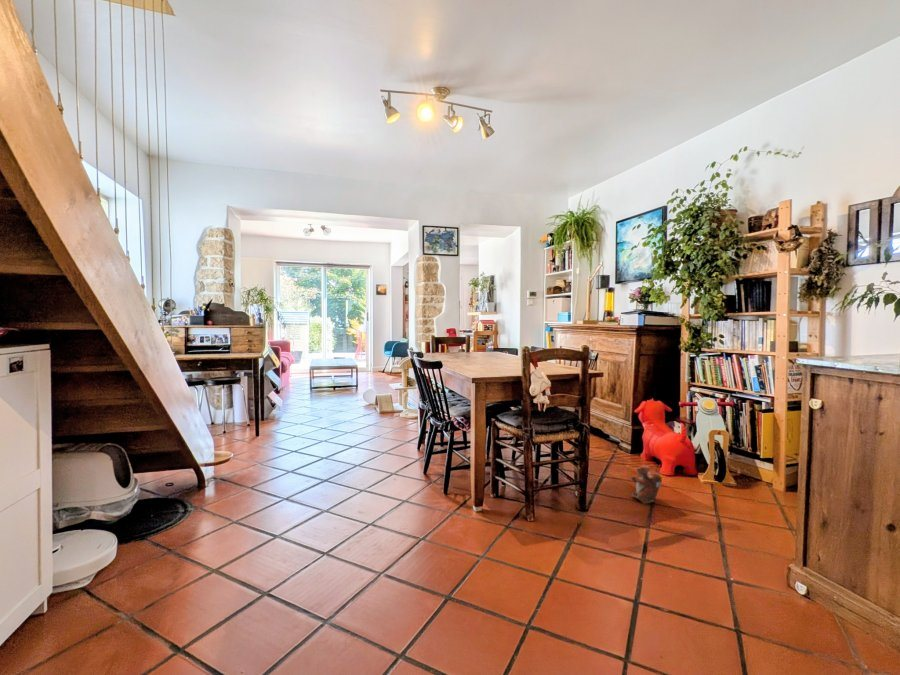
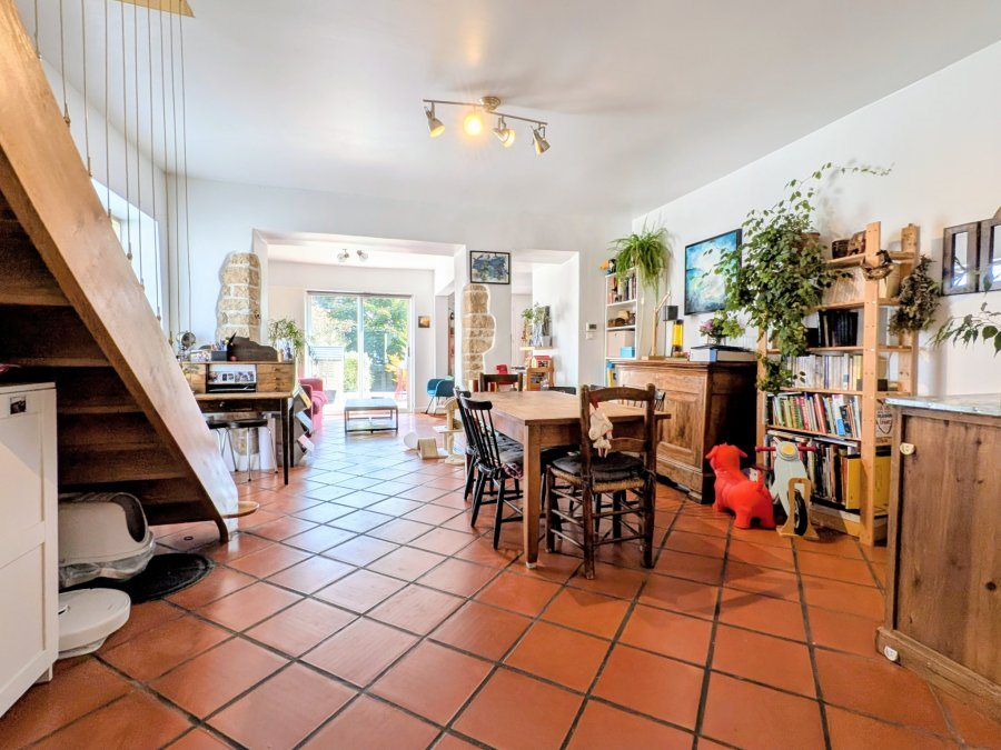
- plush toy [630,465,663,505]
